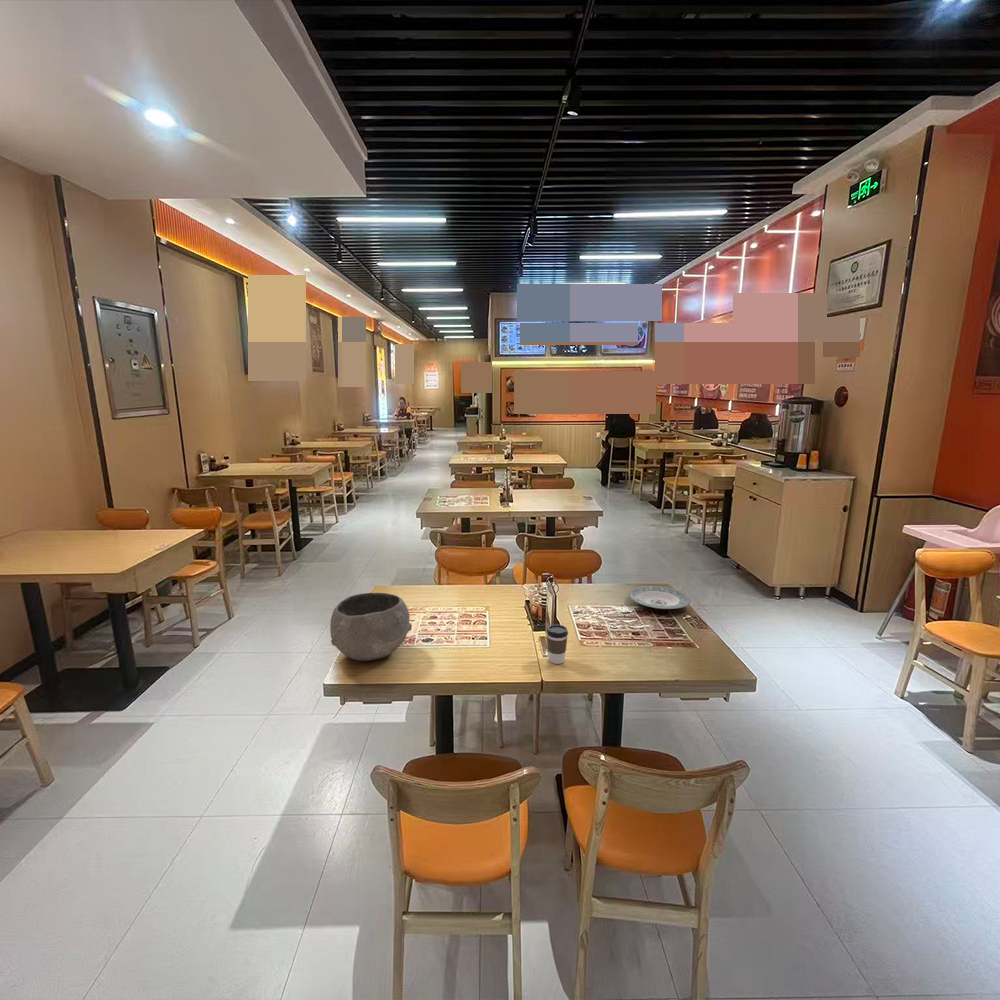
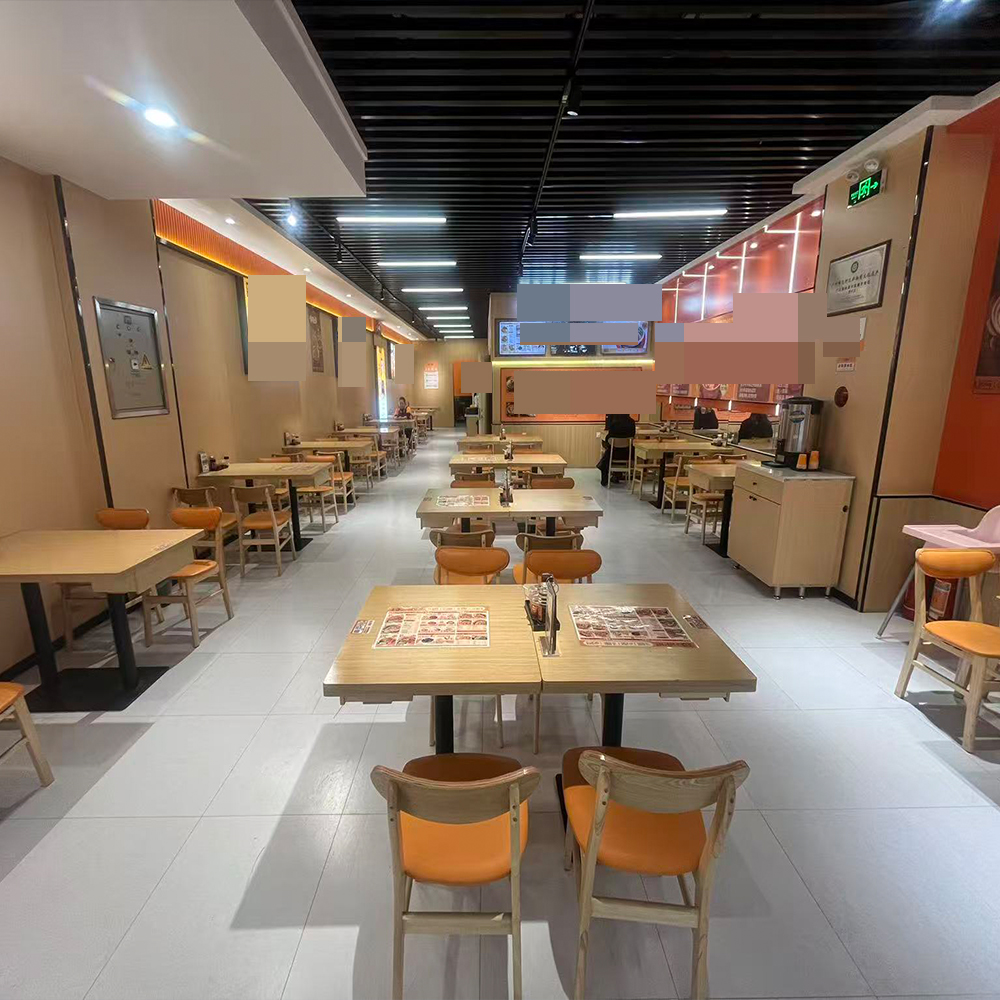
- plate [628,585,691,610]
- coffee cup [546,624,569,665]
- bowl [329,592,413,662]
